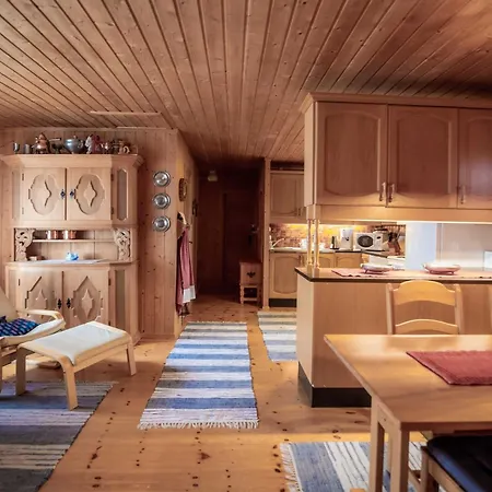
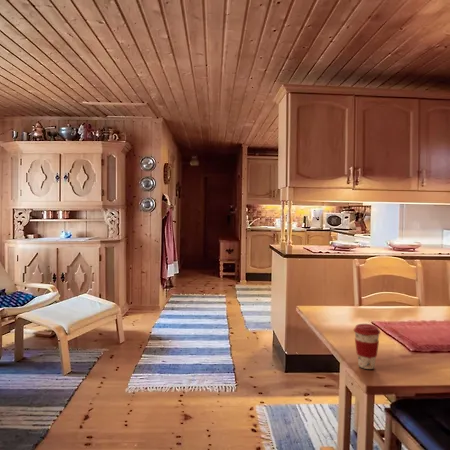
+ coffee cup [353,323,381,370]
